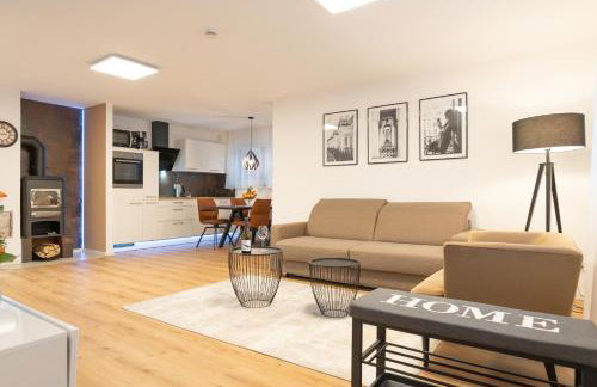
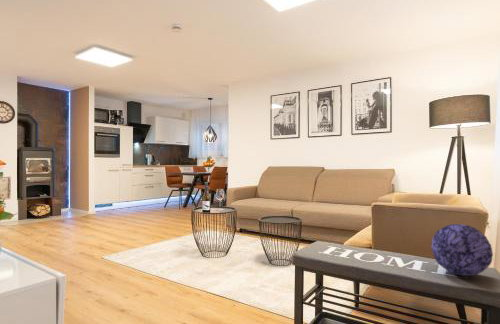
+ decorative ball [431,223,494,277]
